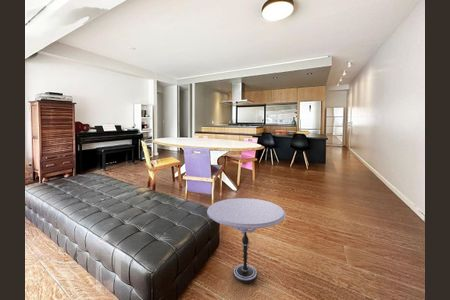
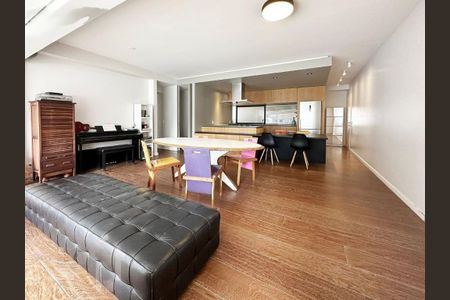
- side table [206,197,287,284]
